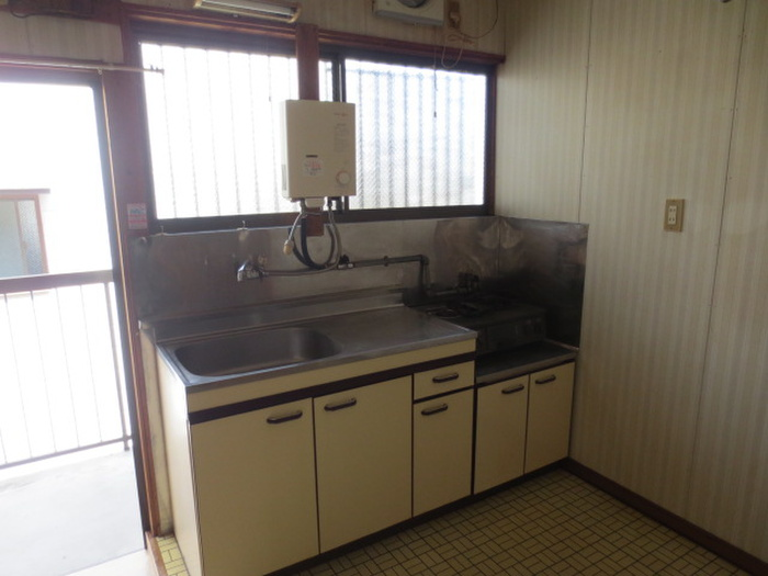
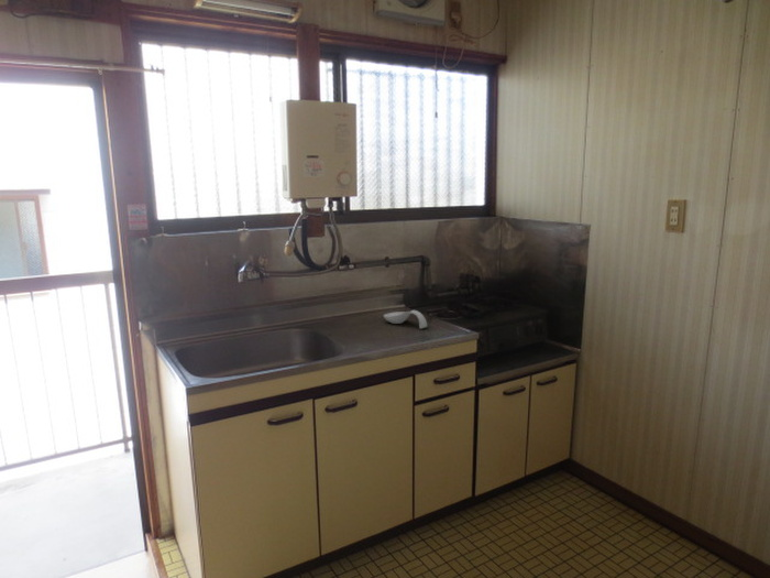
+ spoon rest [383,309,428,329]
